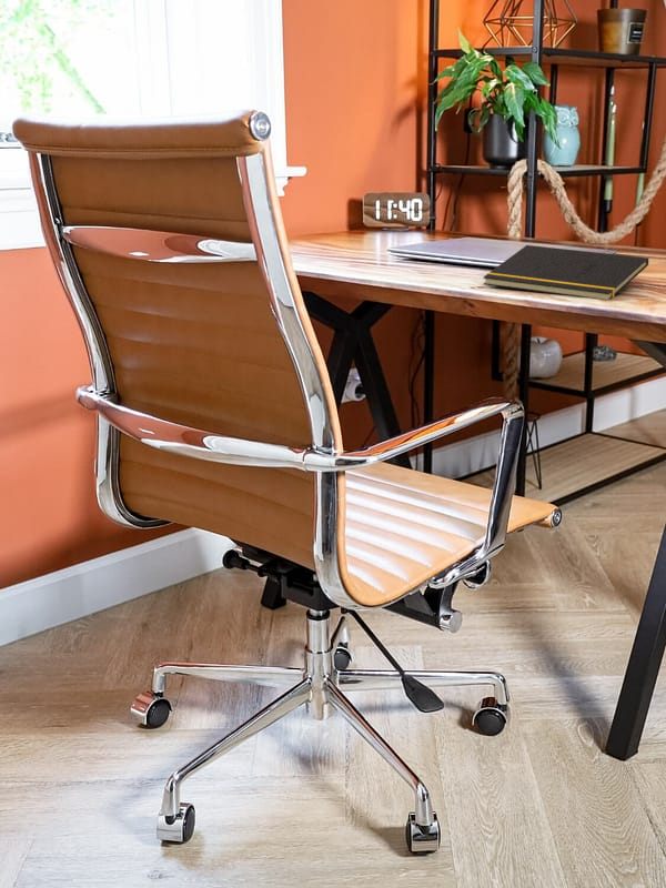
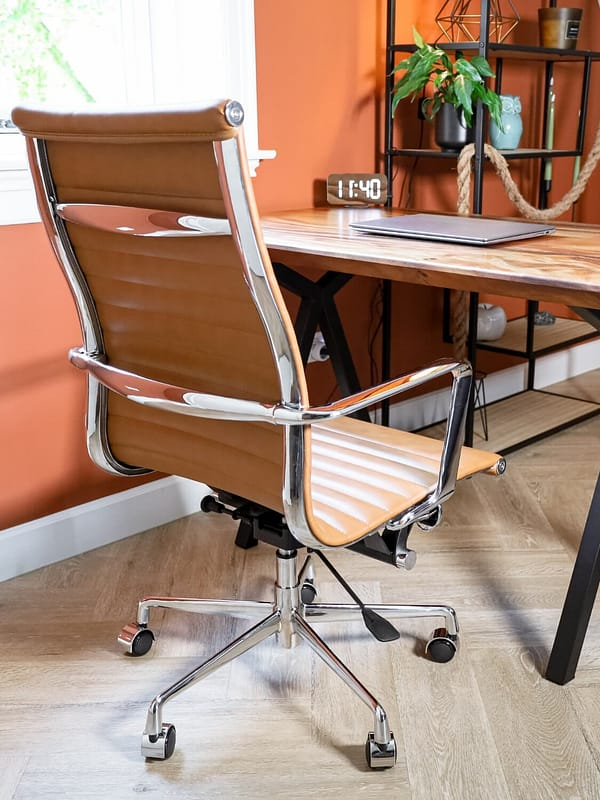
- notepad [482,244,649,301]
